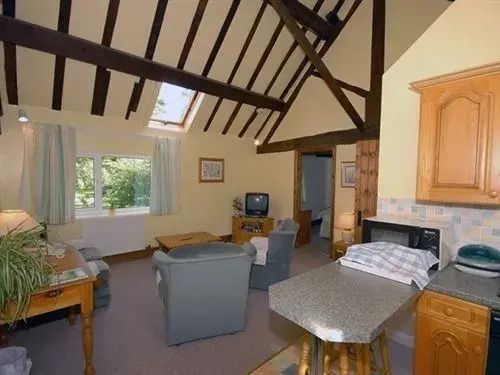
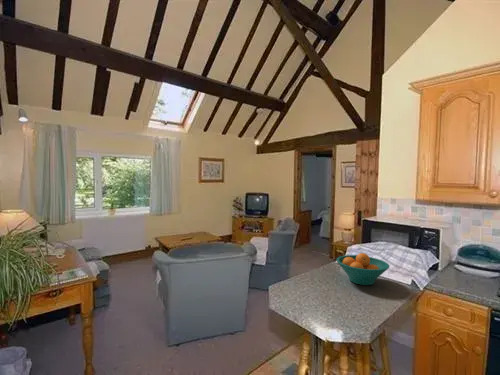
+ fruit bowl [336,252,391,286]
